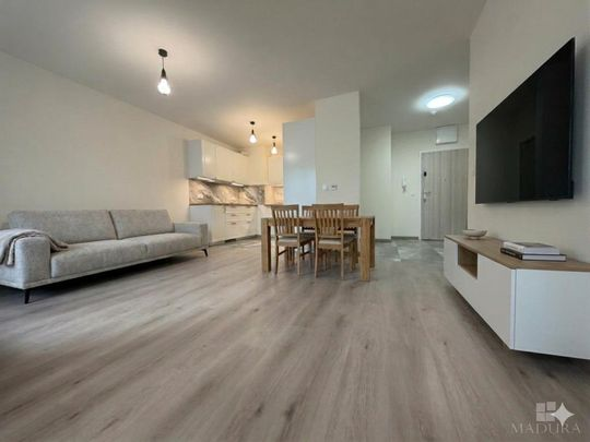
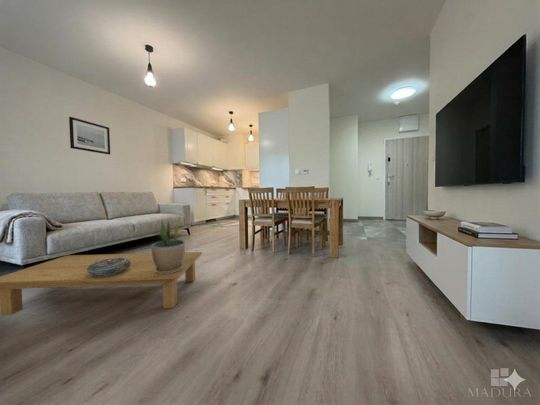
+ decorative bowl [87,257,131,277]
+ coffee table [0,251,203,316]
+ wall art [68,116,111,155]
+ potted plant [150,213,186,274]
